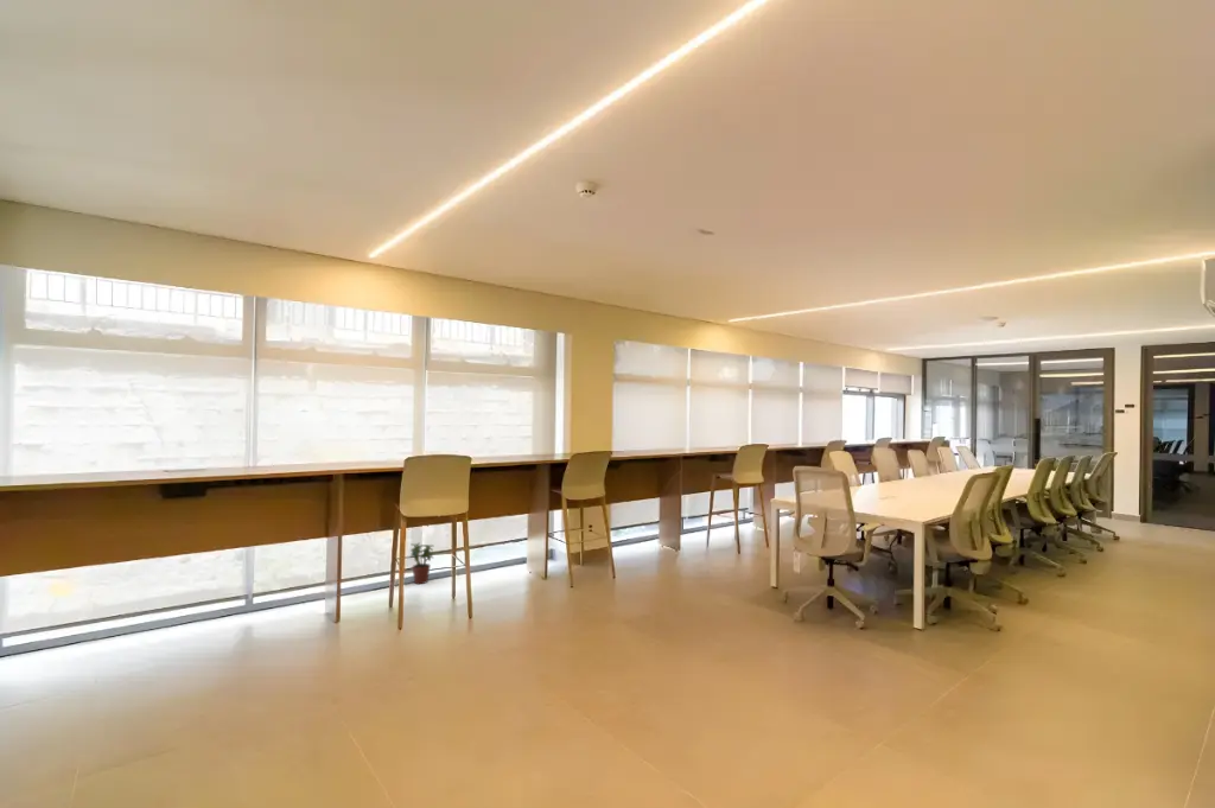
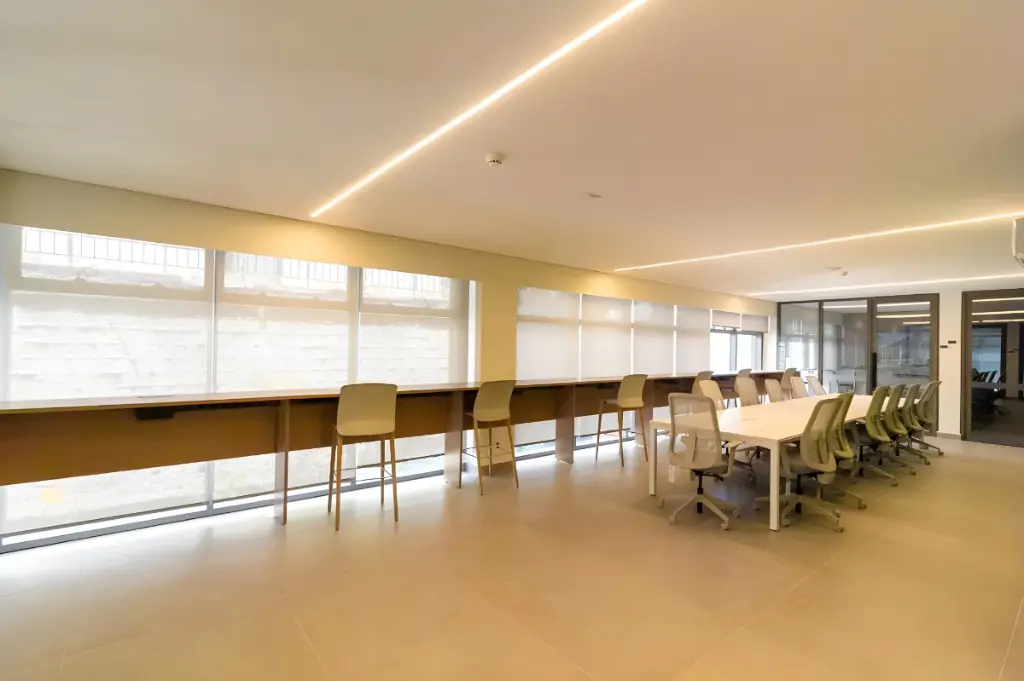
- potted plant [409,542,435,585]
